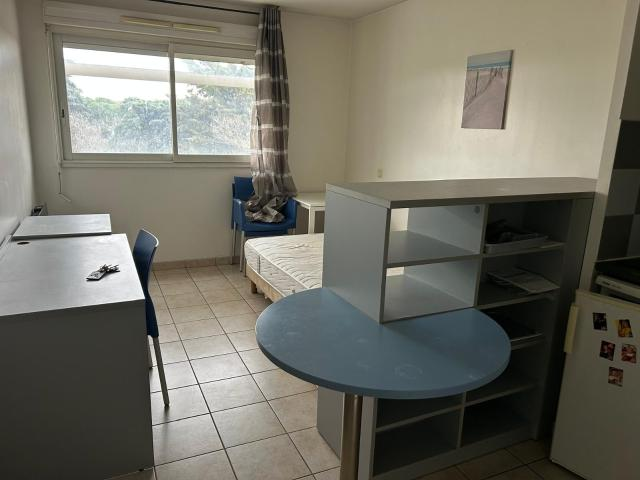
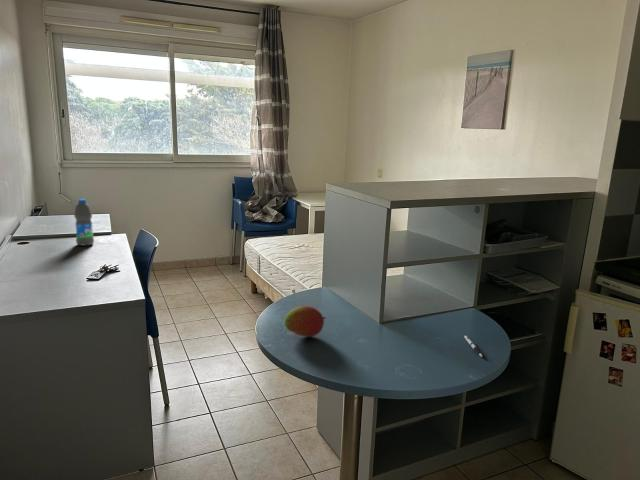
+ fruit [284,305,327,338]
+ water bottle [73,198,95,247]
+ pen [463,335,484,358]
